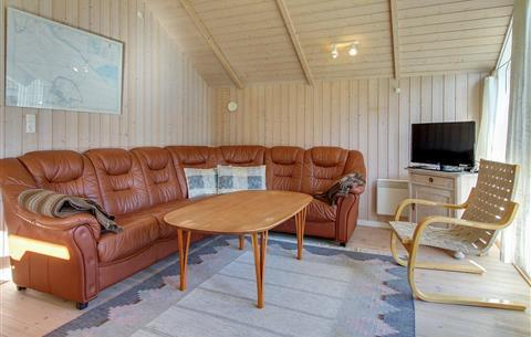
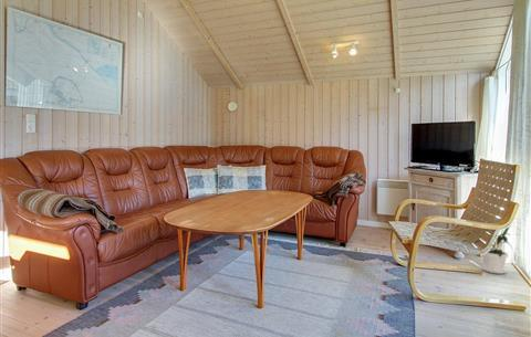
+ house plant [479,225,517,275]
